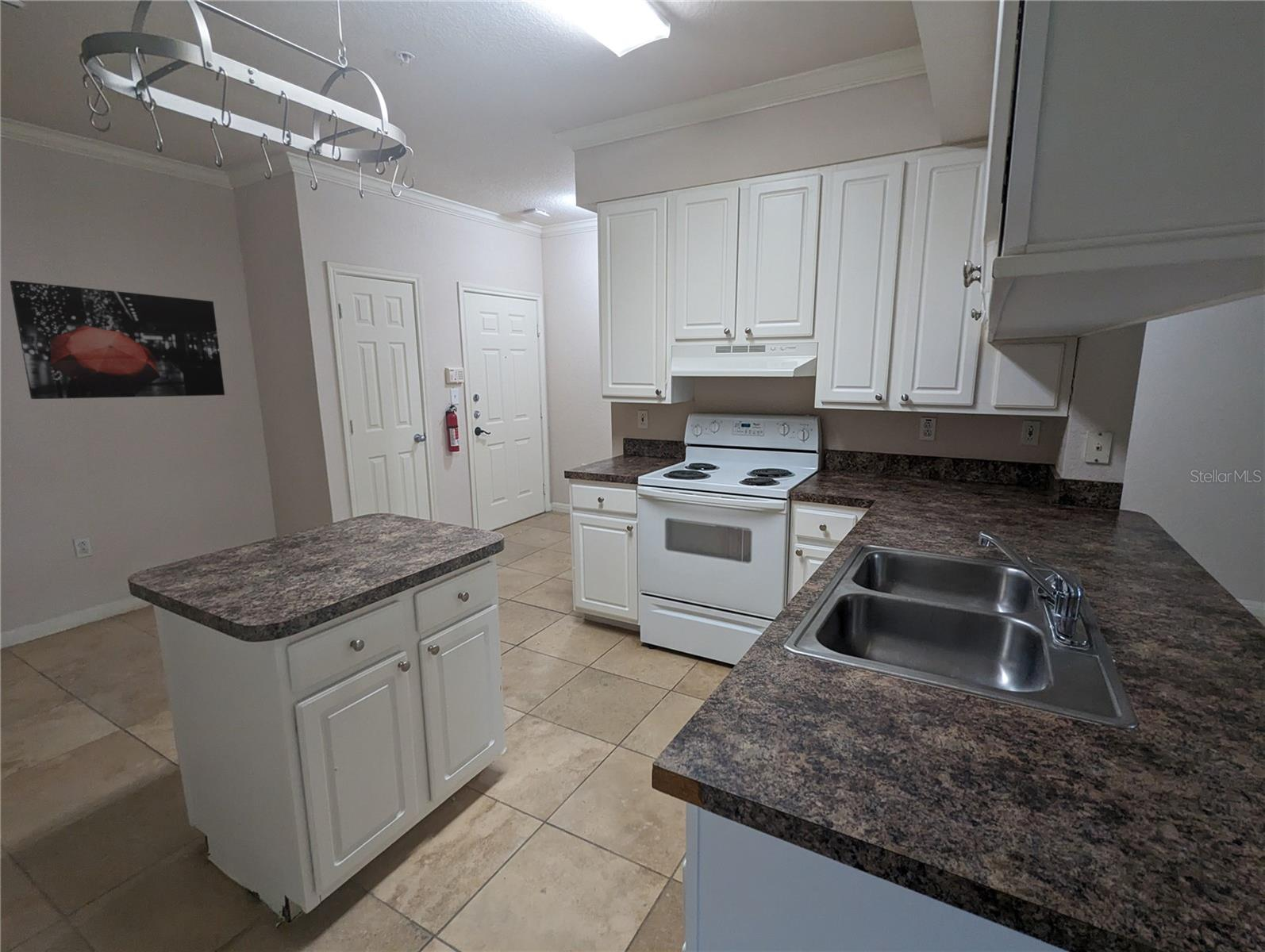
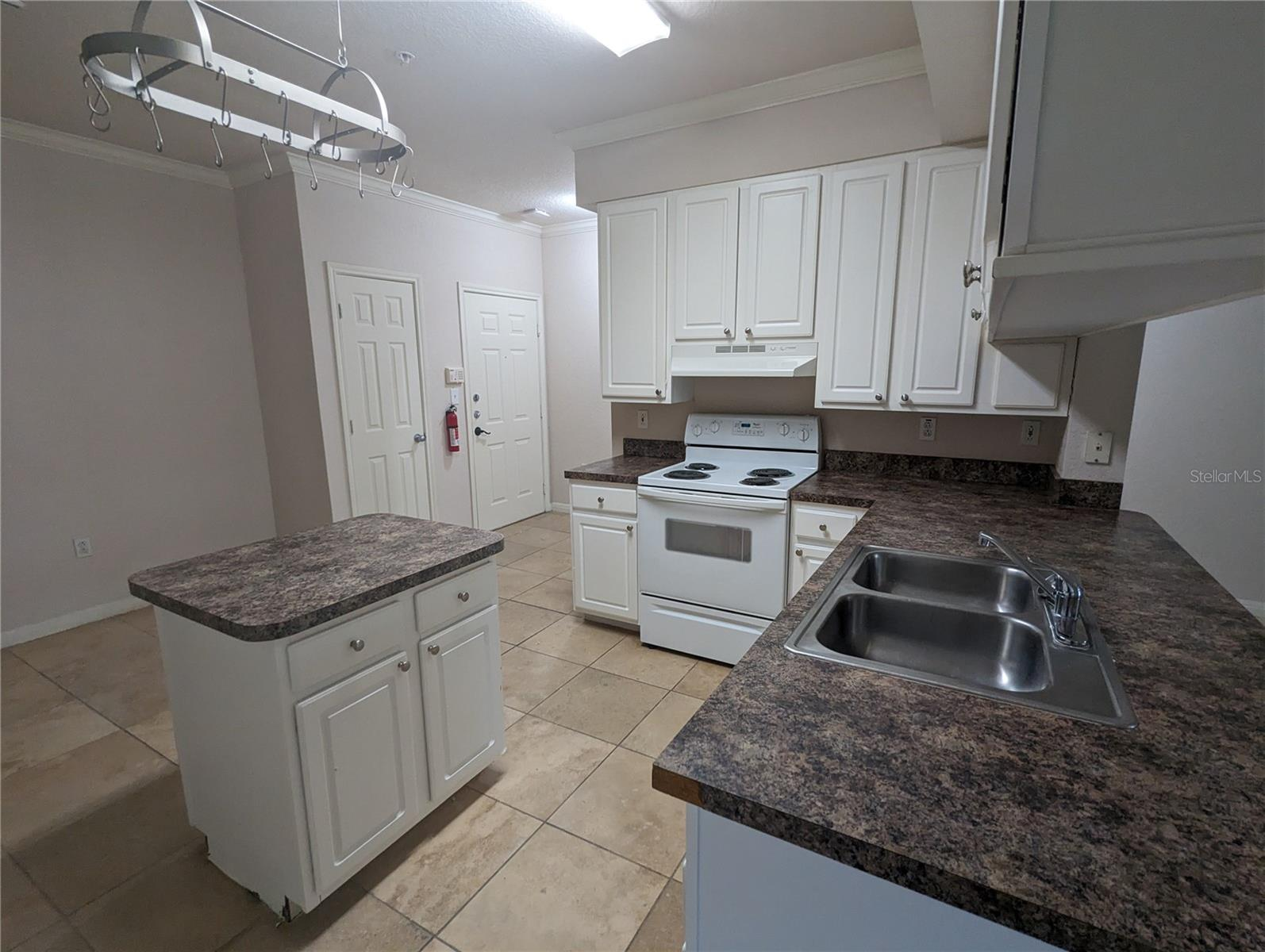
- wall art [10,280,225,400]
